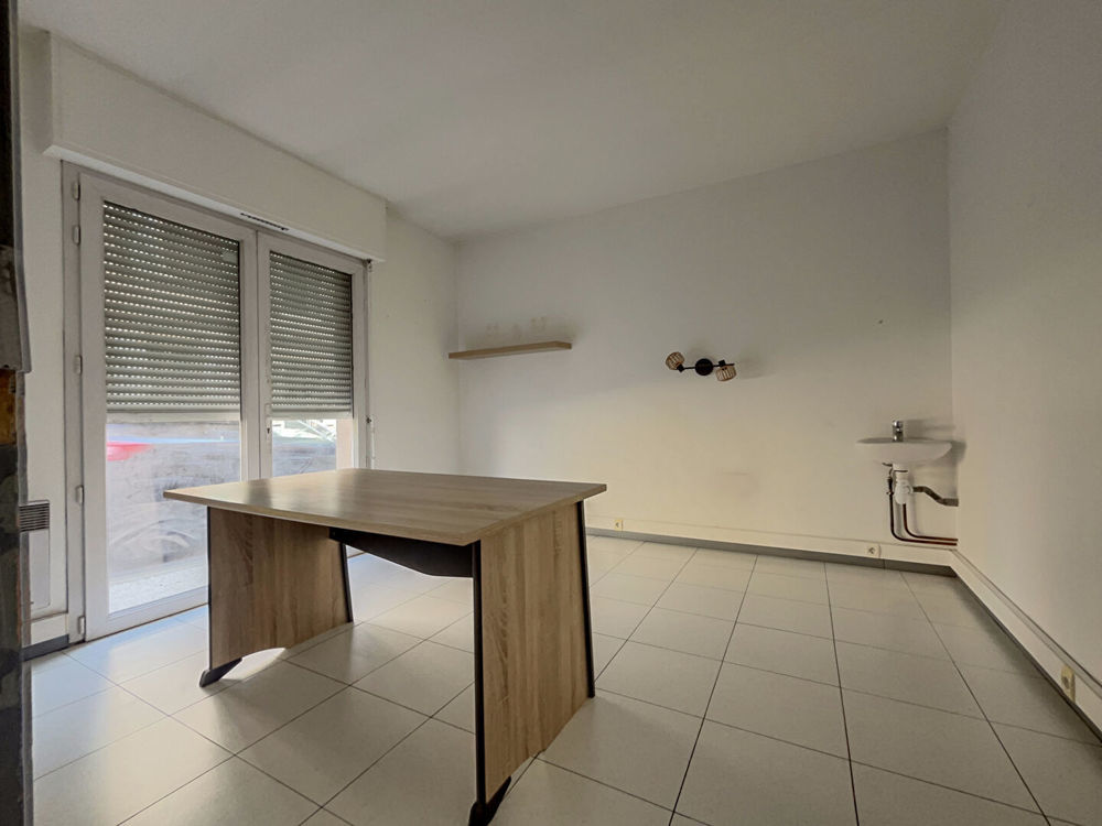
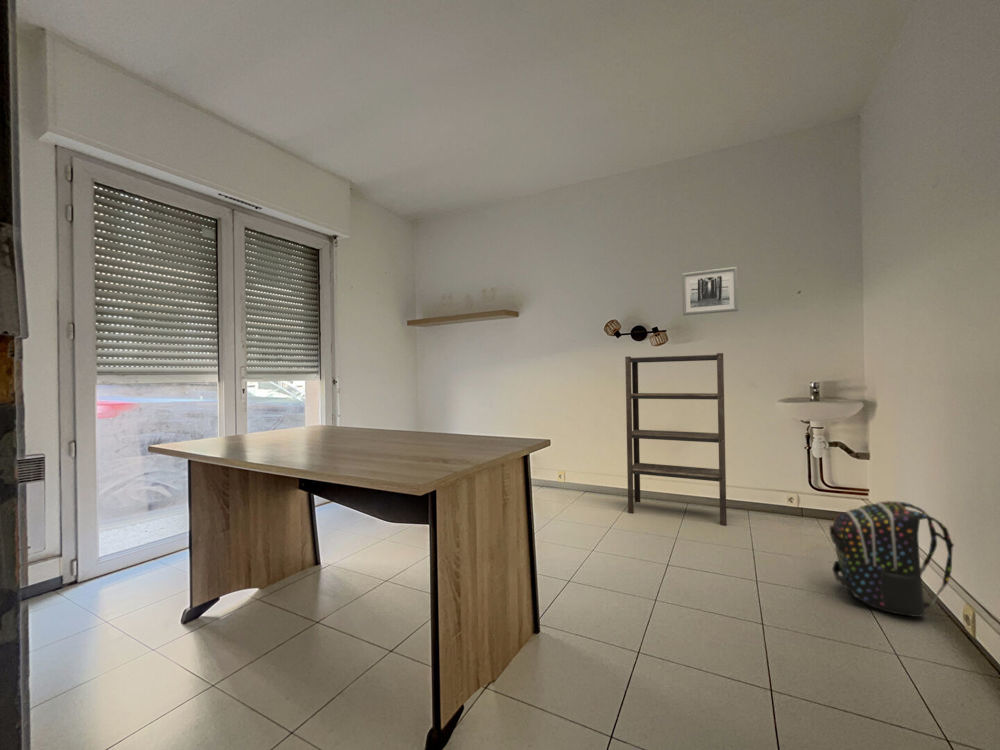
+ wall art [681,266,739,316]
+ shelving unit [624,352,728,526]
+ backpack [829,500,955,618]
